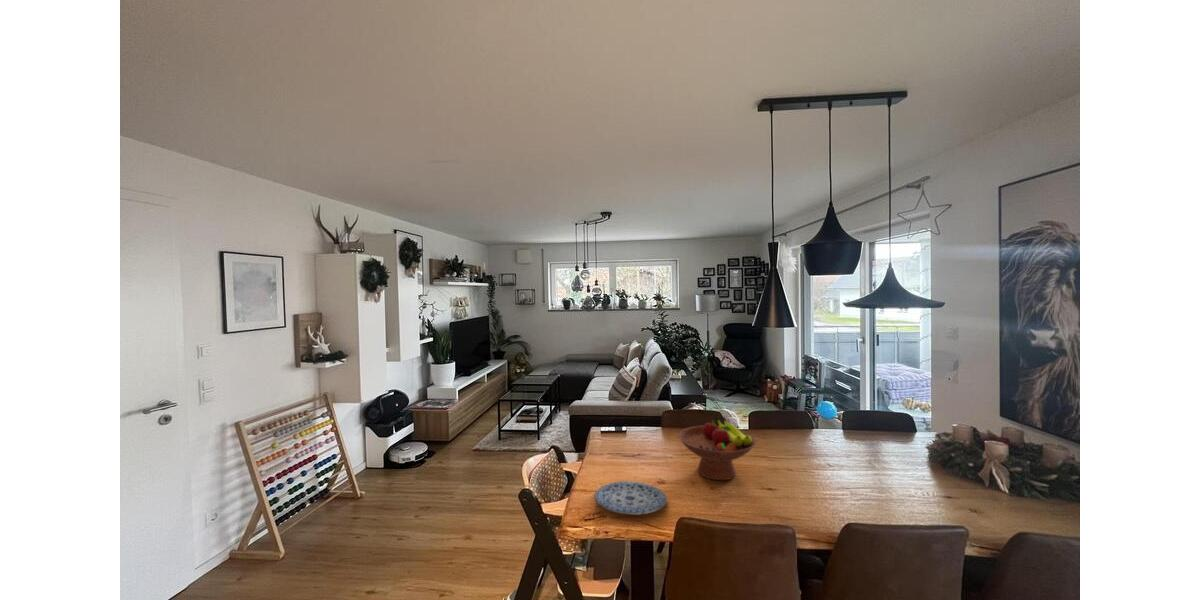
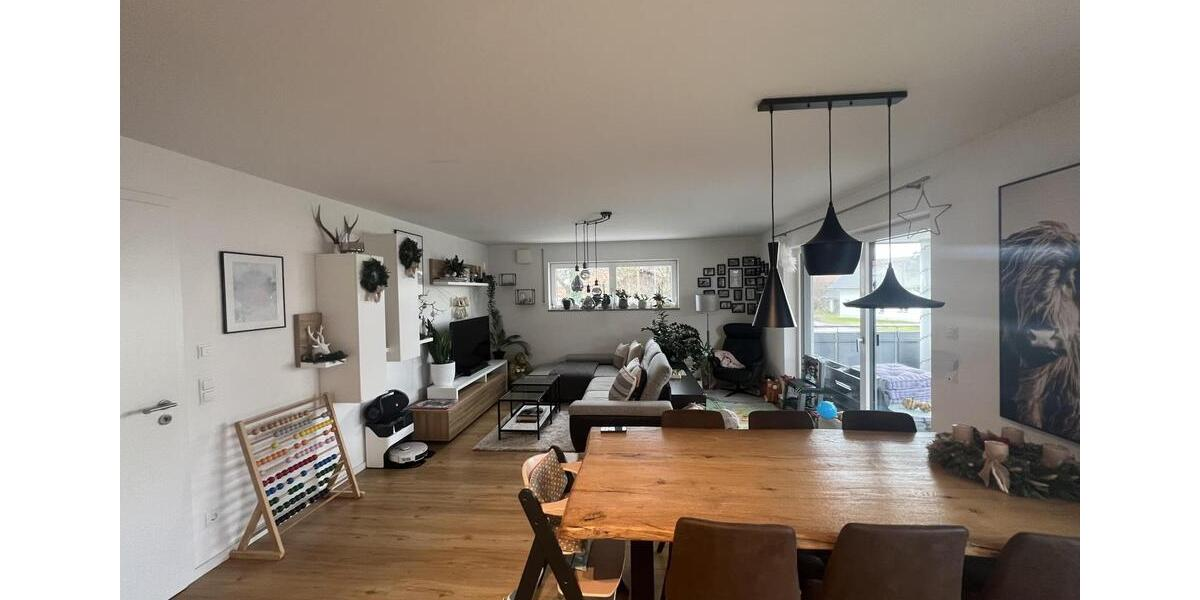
- fruit bowl [677,415,757,482]
- plate [594,480,668,516]
